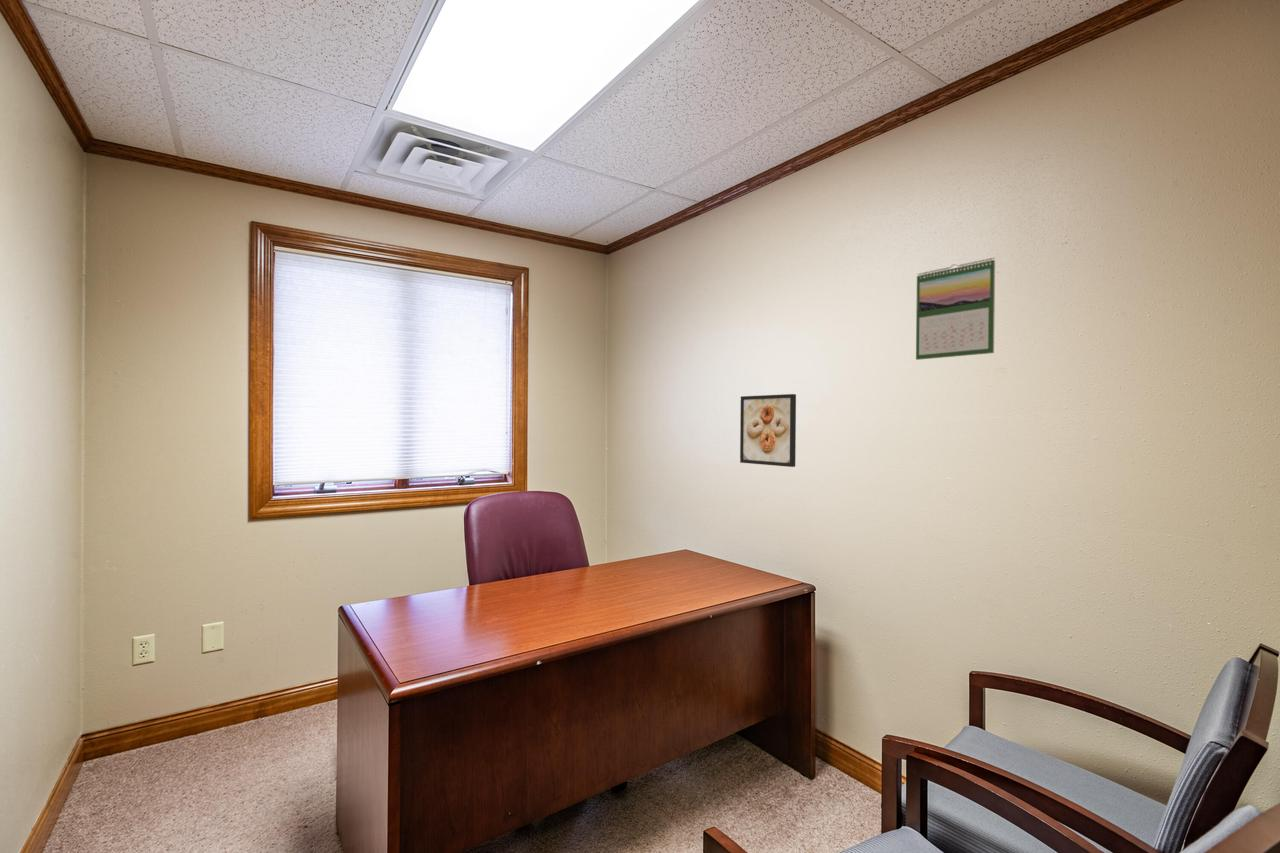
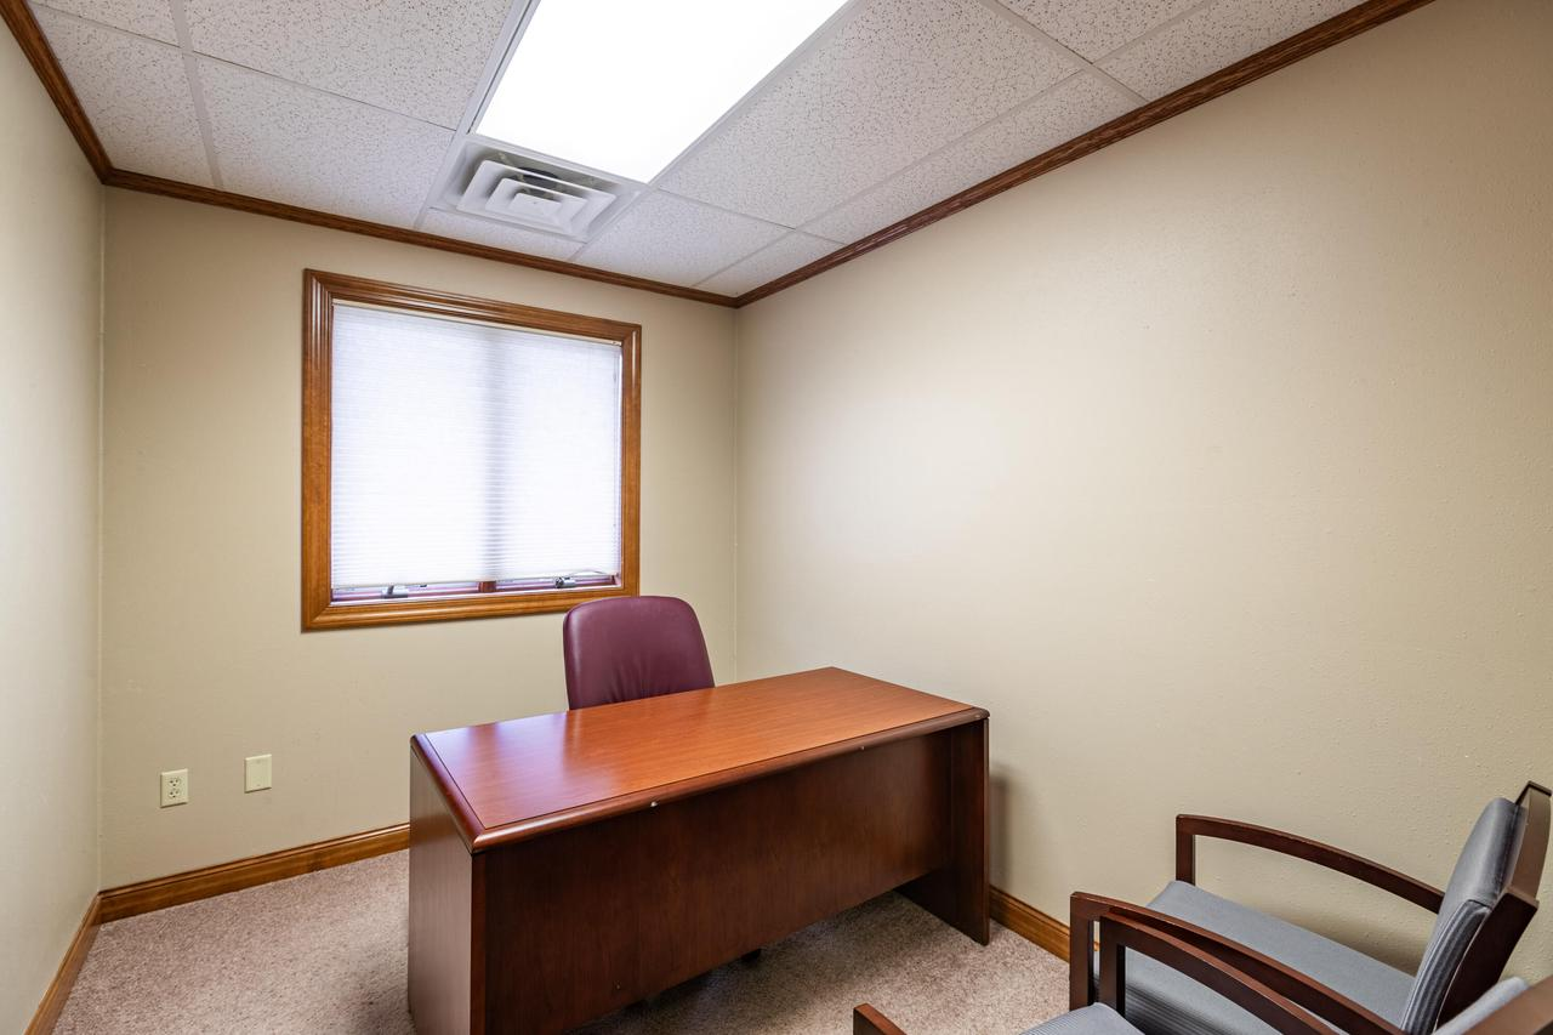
- calendar [915,257,996,361]
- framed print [739,393,797,468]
